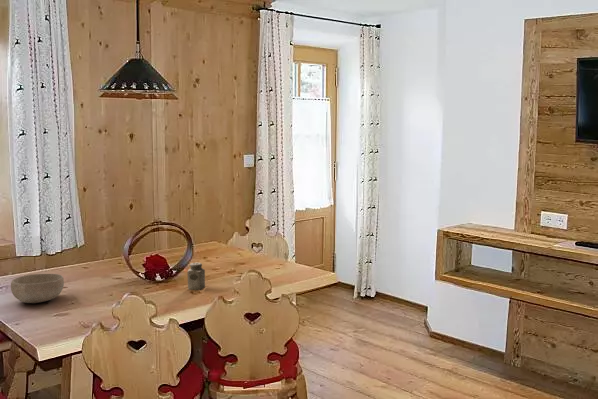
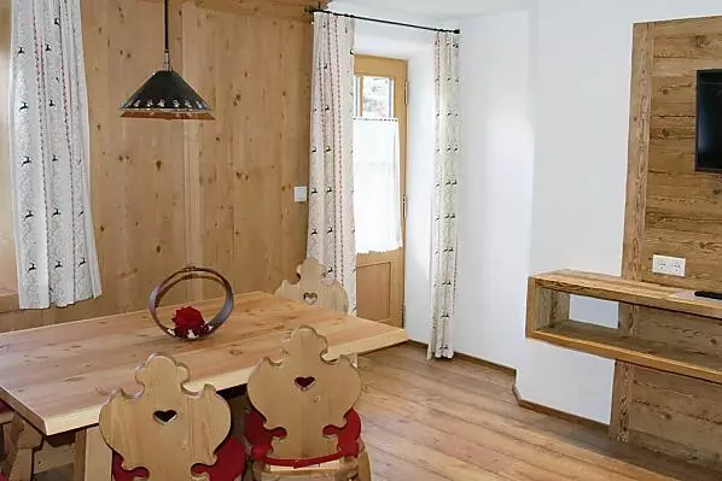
- bowl [10,273,65,304]
- salt shaker [187,262,206,291]
